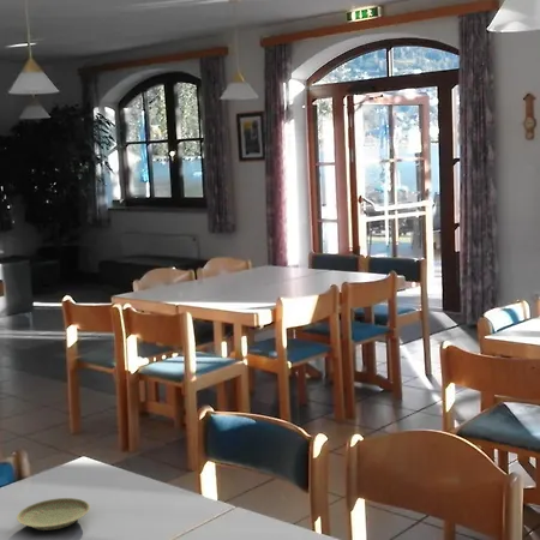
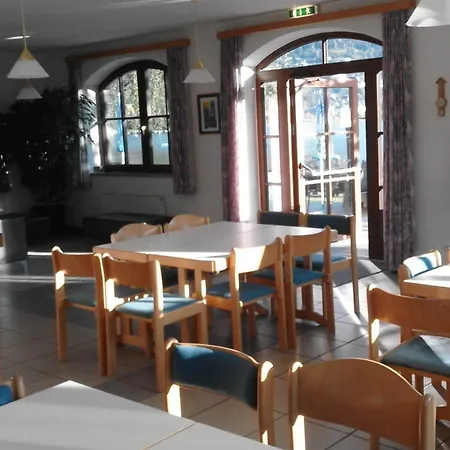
- plate [16,497,91,532]
